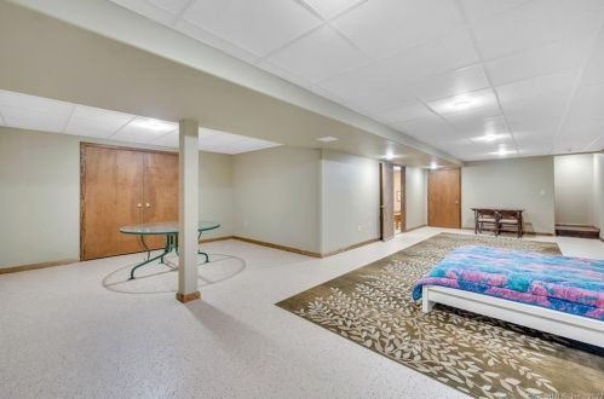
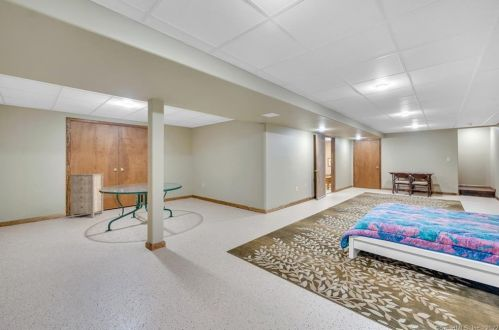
+ storage cabinet [69,173,104,219]
